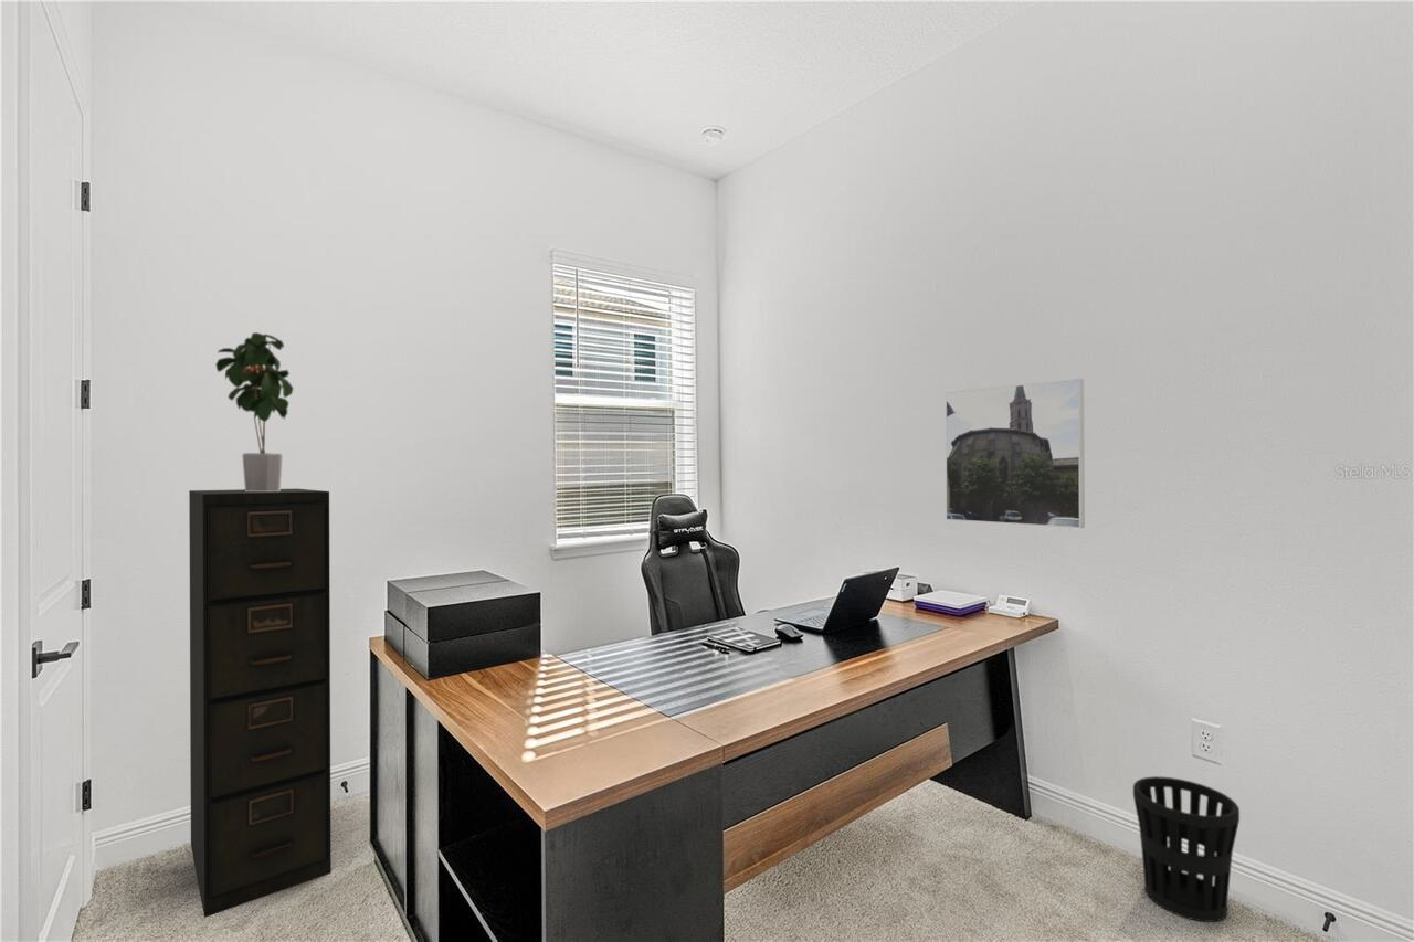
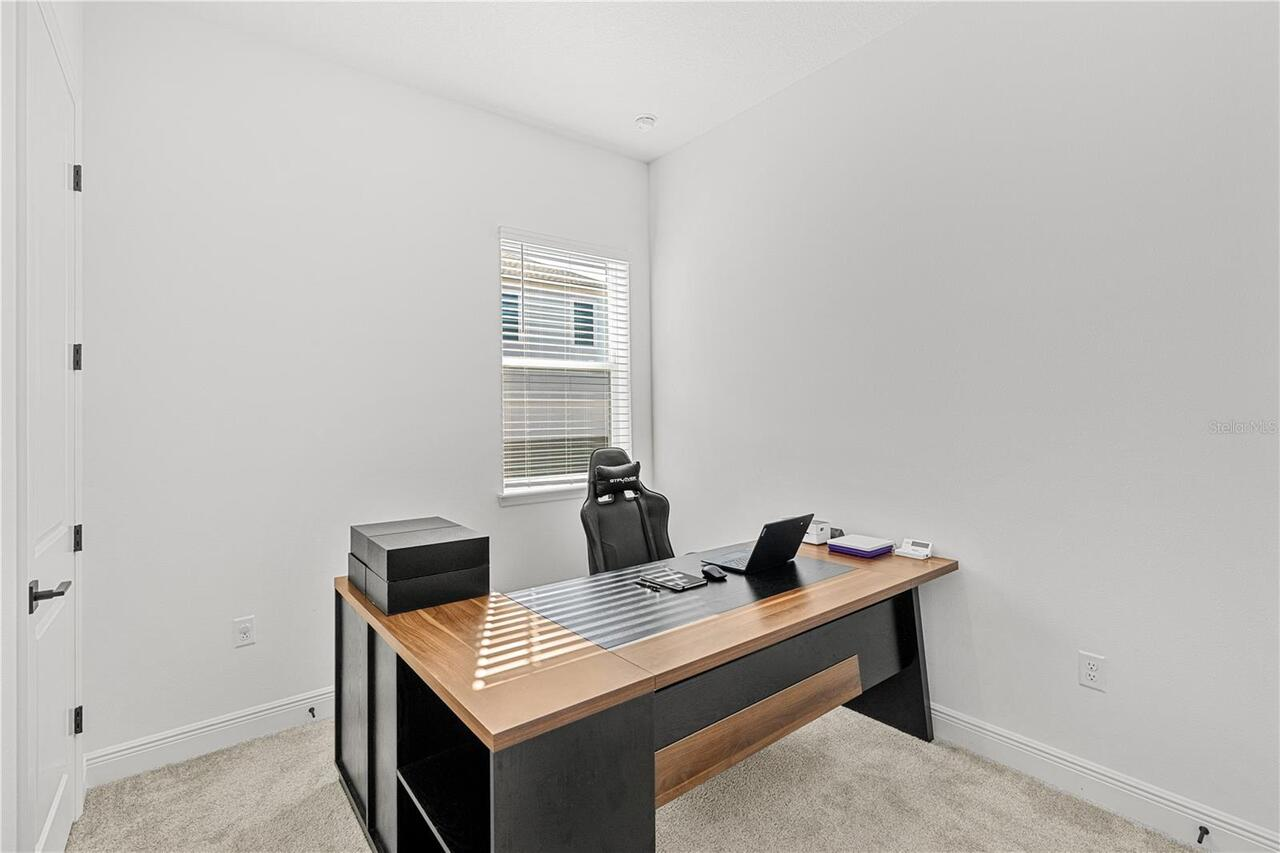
- wastebasket [1132,775,1241,923]
- potted plant [214,331,295,491]
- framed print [945,378,1086,529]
- filing cabinet [188,488,333,919]
